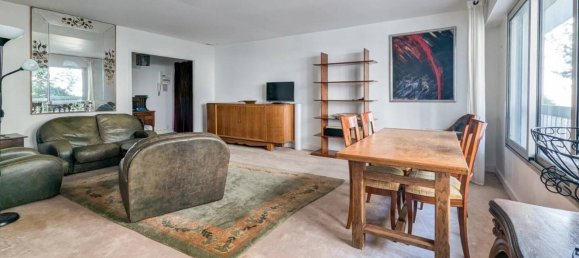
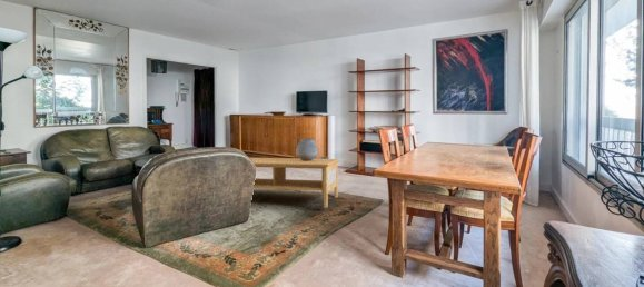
+ ceramic pot [295,138,319,161]
+ coffee table [249,157,340,209]
